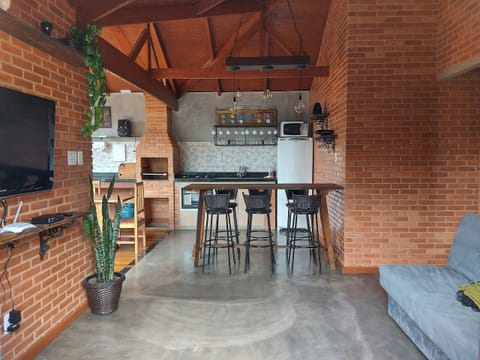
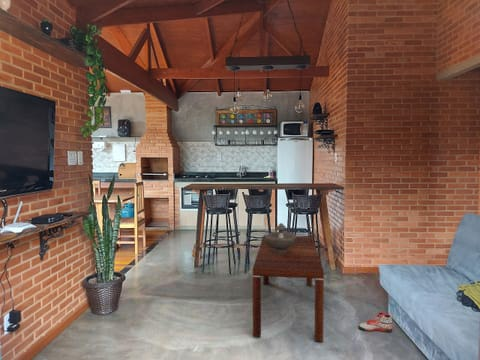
+ sneaker [357,311,393,333]
+ decorative bowl [265,222,297,253]
+ coffee table [252,234,325,343]
